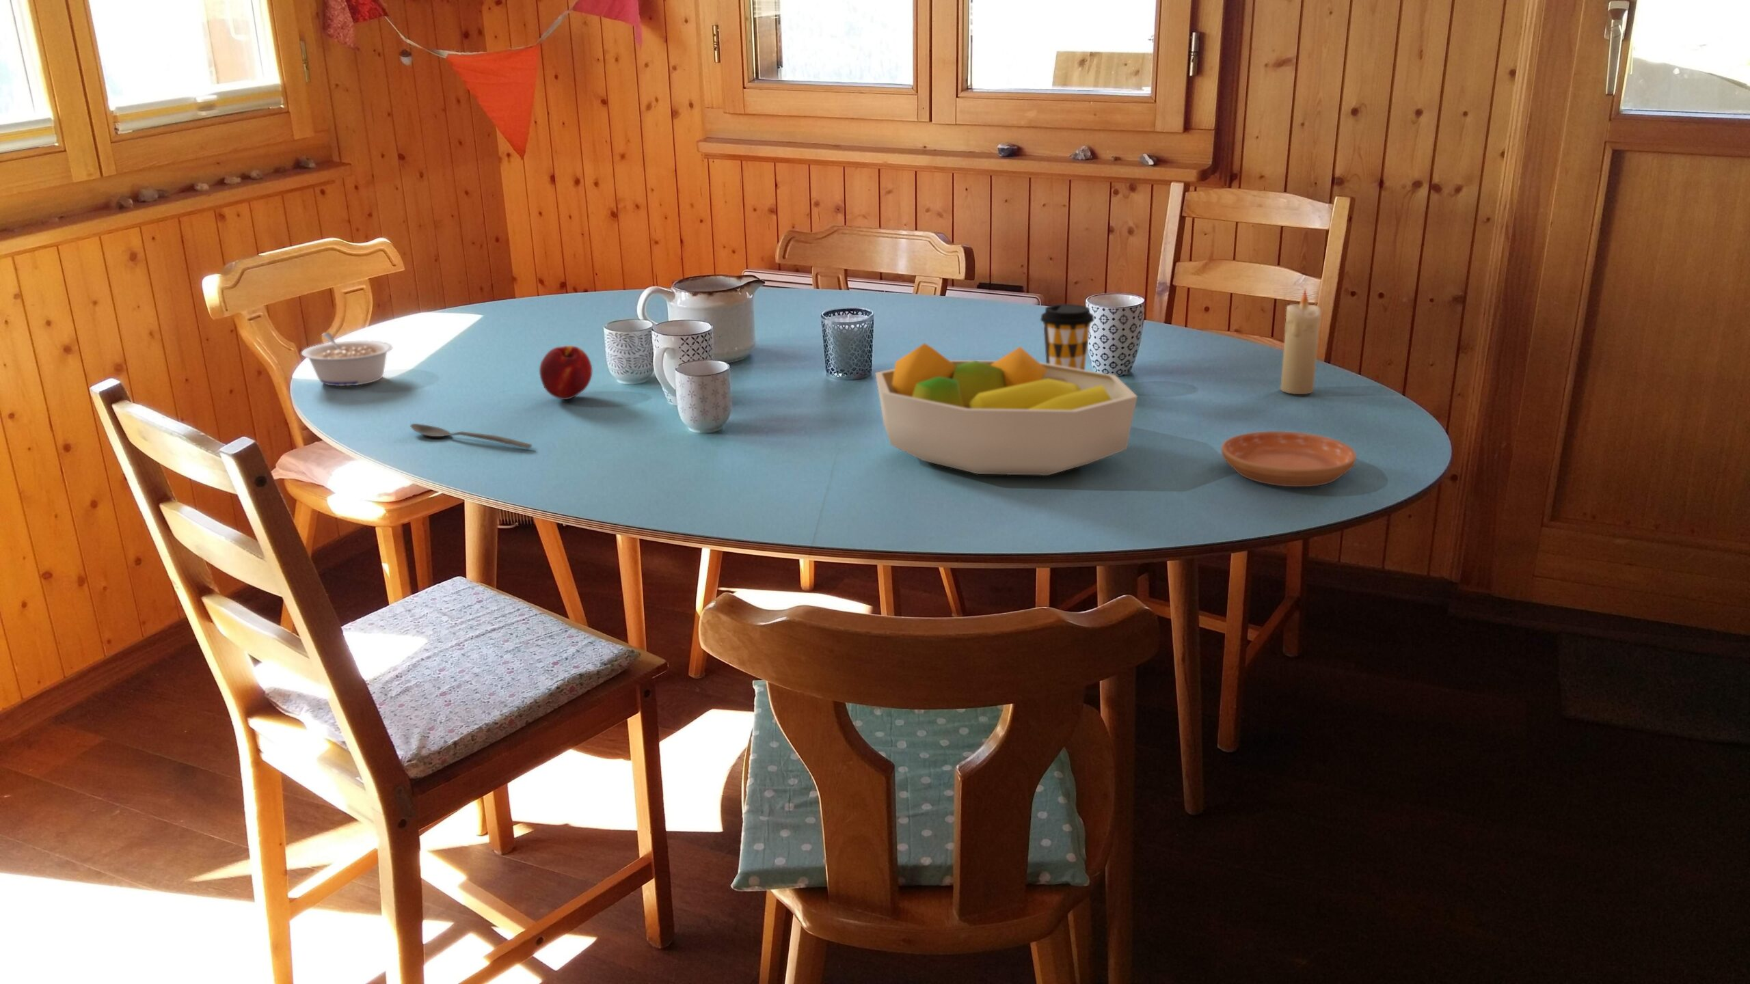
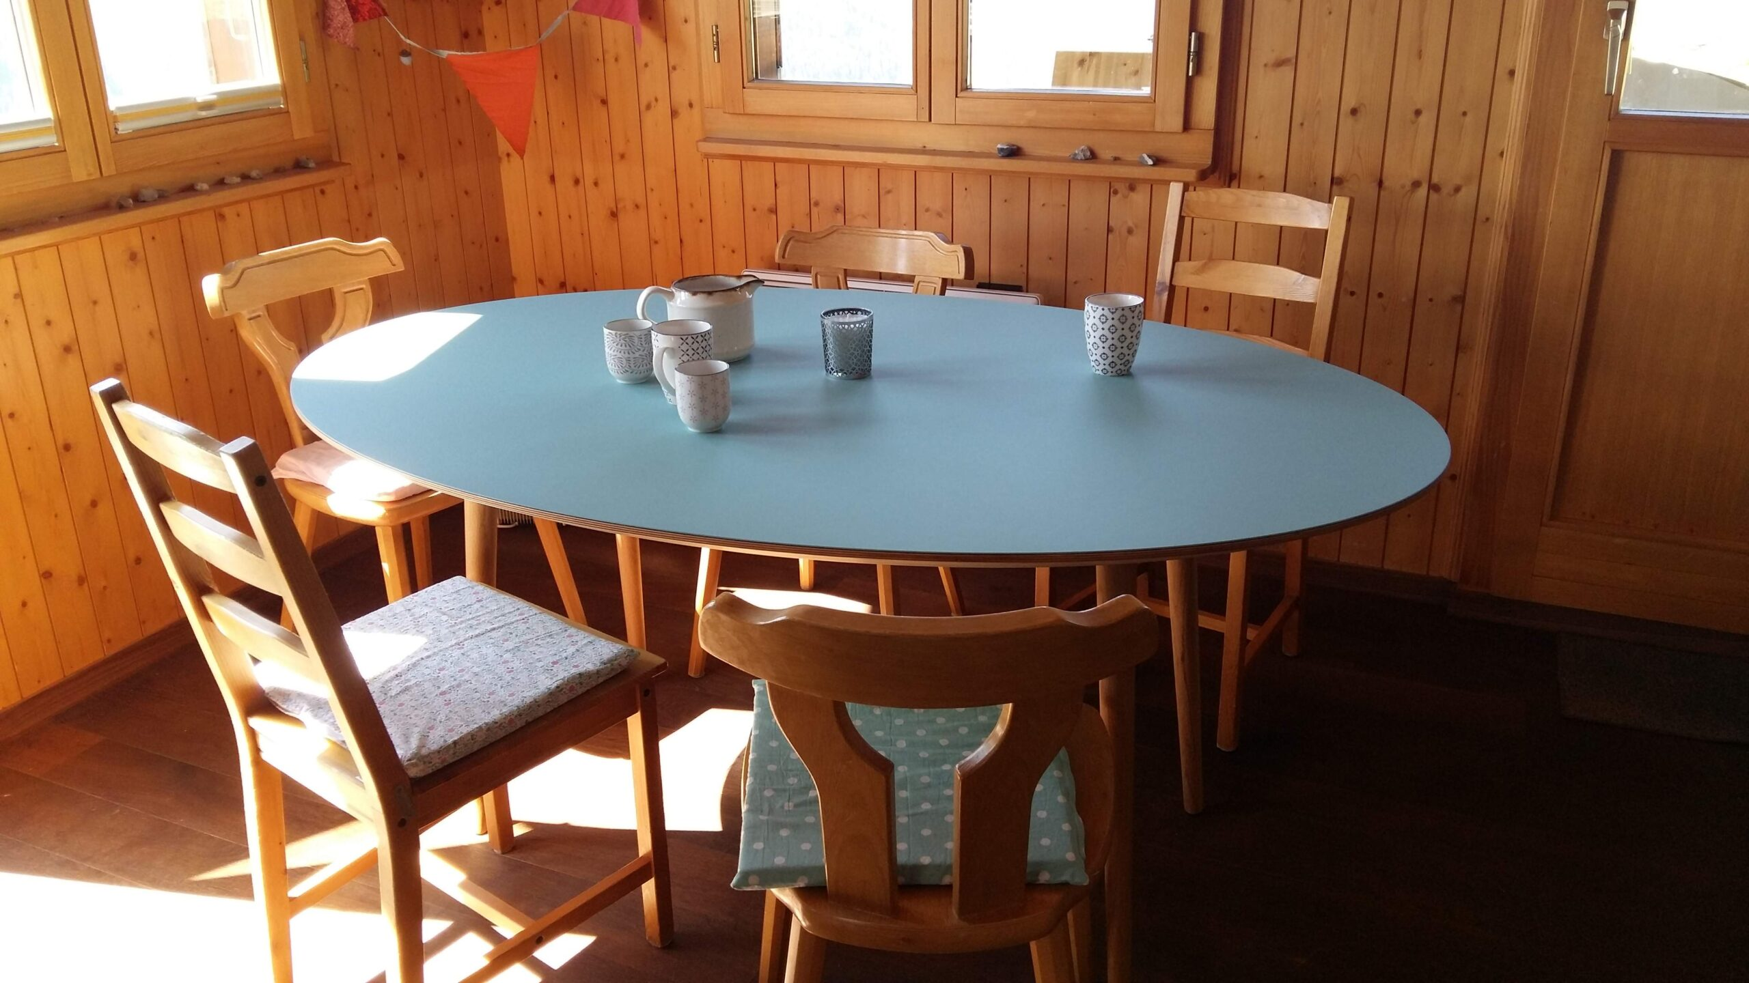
- coffee cup [1040,304,1095,370]
- fruit bowl [875,342,1138,476]
- saucer [1221,430,1357,488]
- candle [1280,287,1321,395]
- legume [300,332,393,387]
- peach [538,345,593,400]
- spoon [410,423,532,449]
